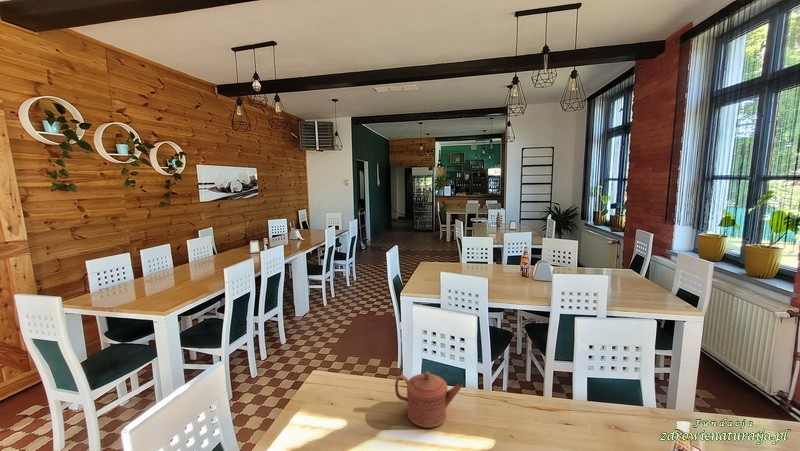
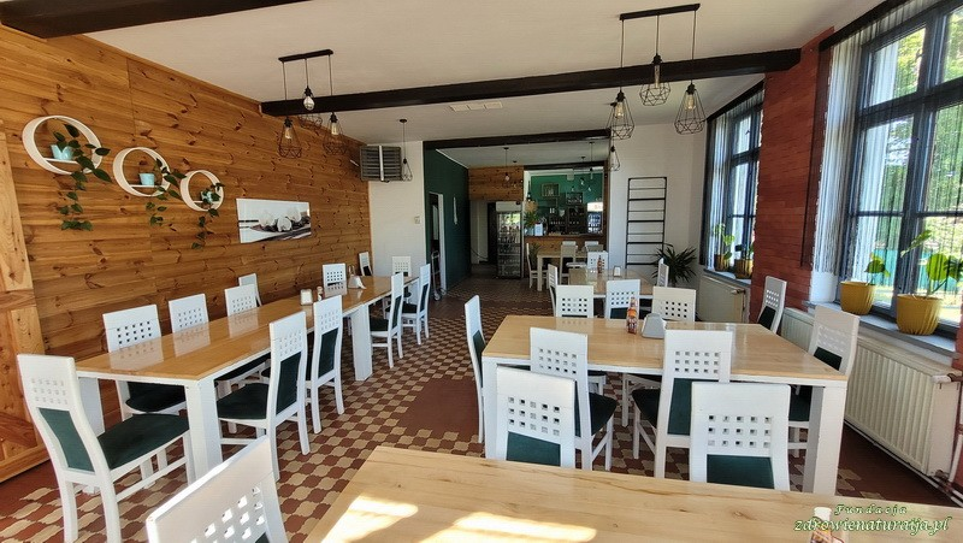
- teapot [394,370,463,429]
